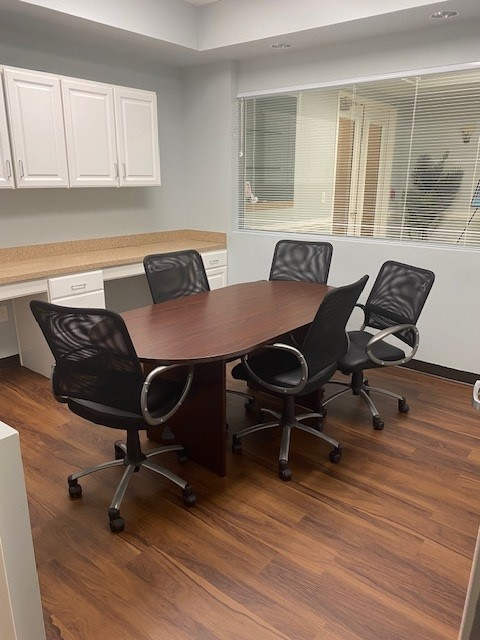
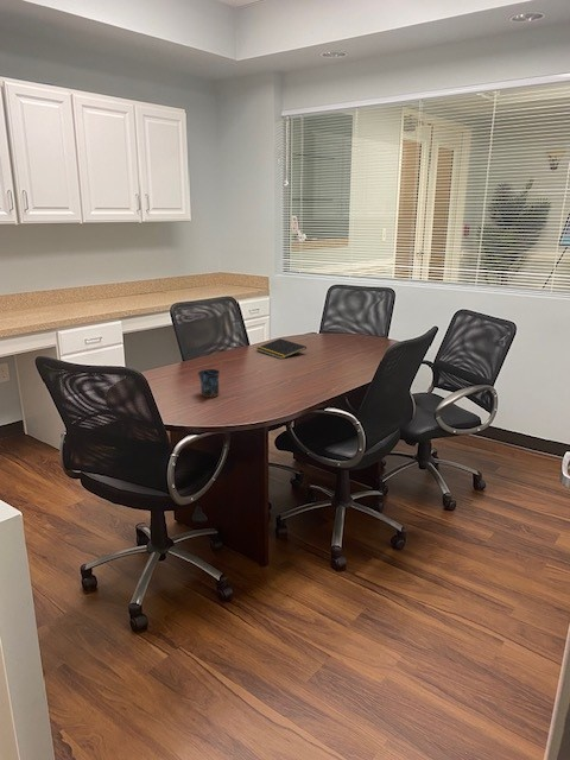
+ mug [197,368,221,398]
+ notepad [255,337,308,360]
